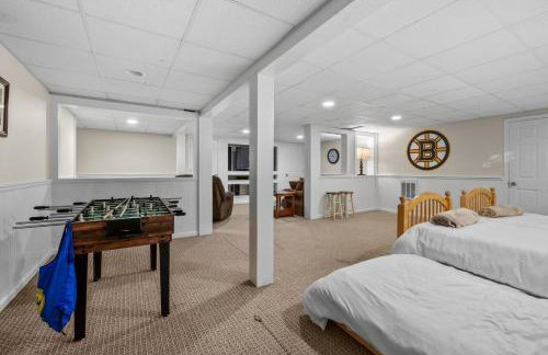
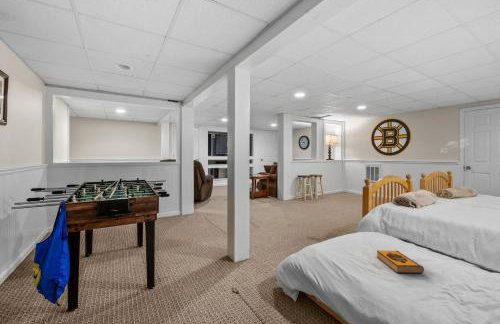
+ hardback book [376,250,425,274]
